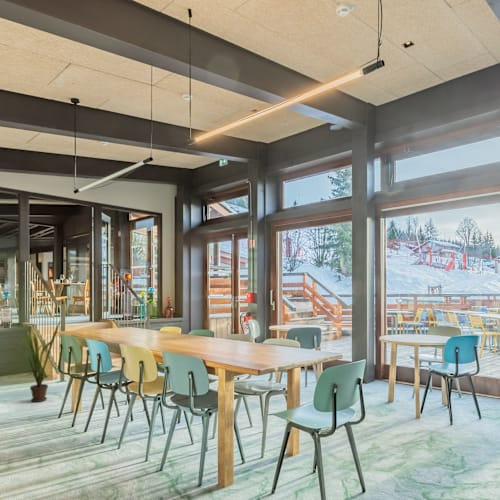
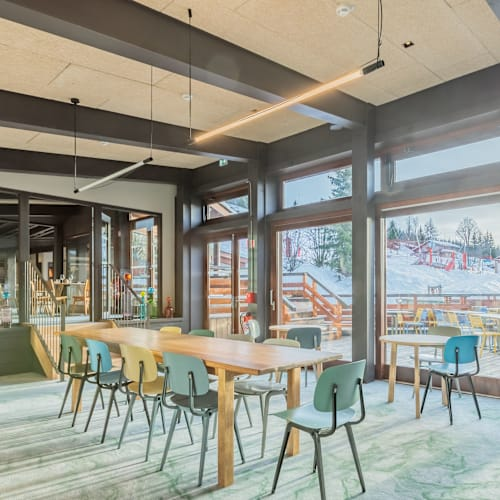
- house plant [11,321,61,403]
